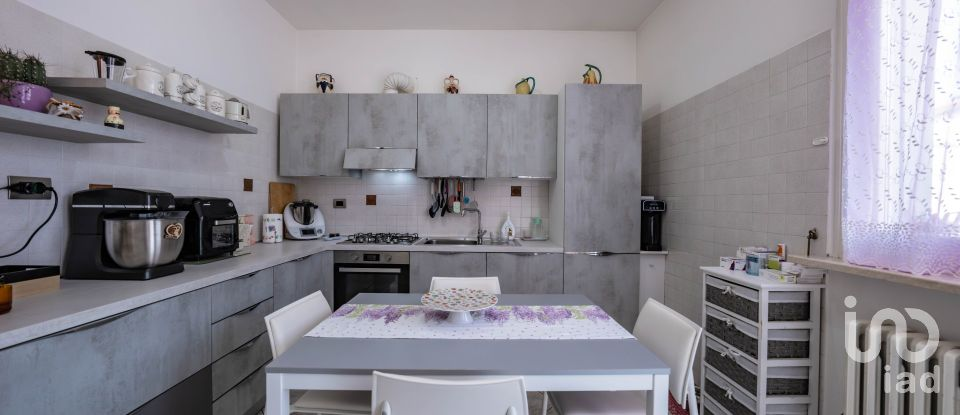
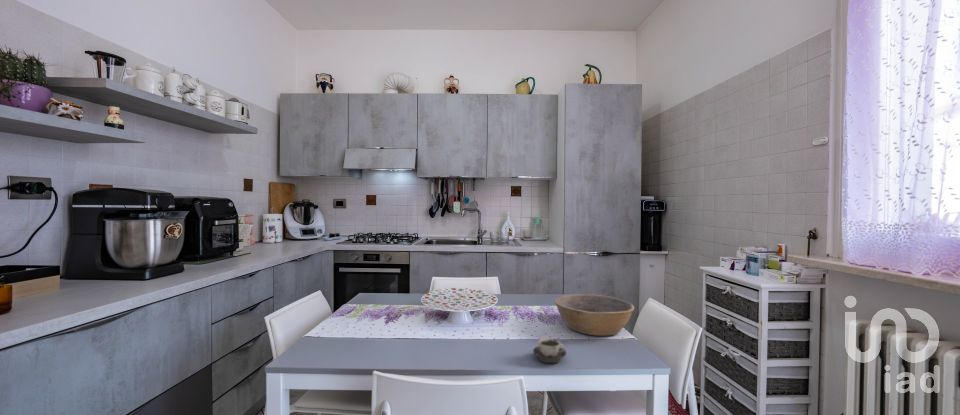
+ bowl [554,293,635,337]
+ cup [532,337,567,364]
